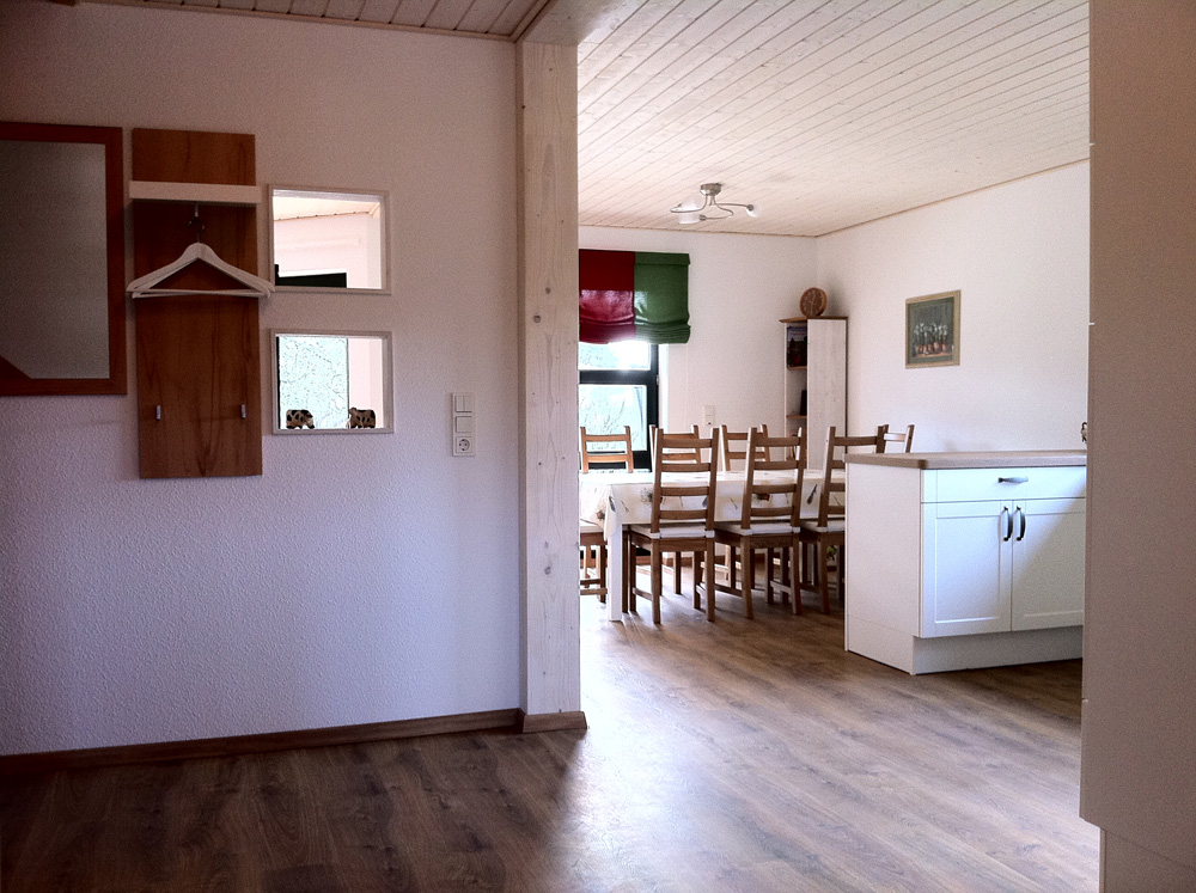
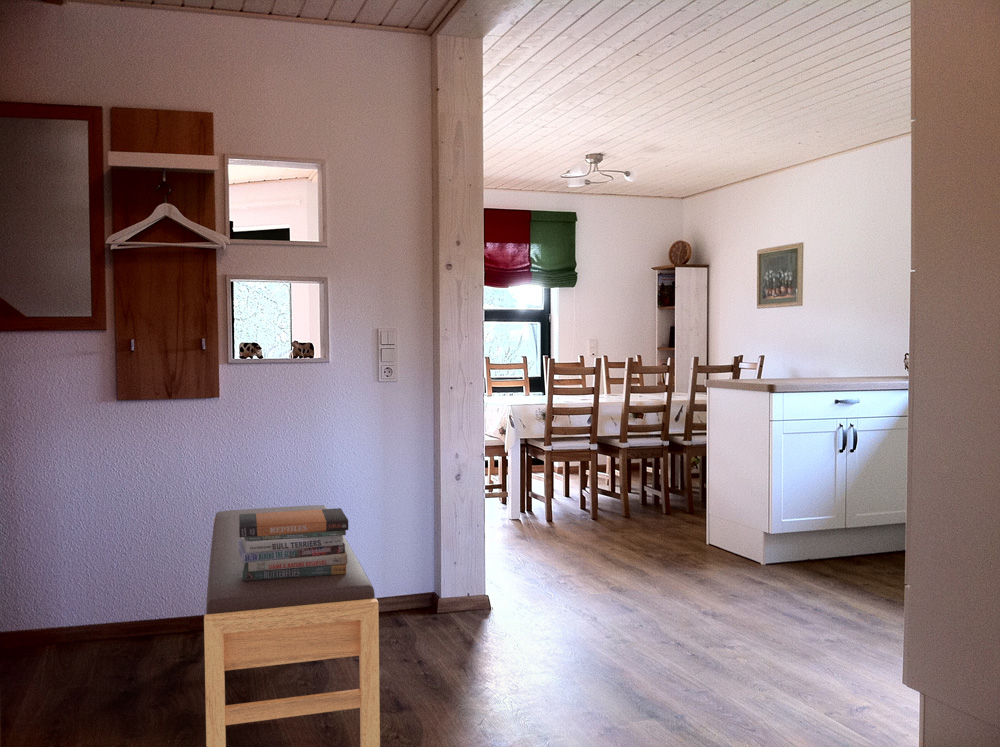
+ book stack [238,507,349,581]
+ bench [203,504,381,747]
